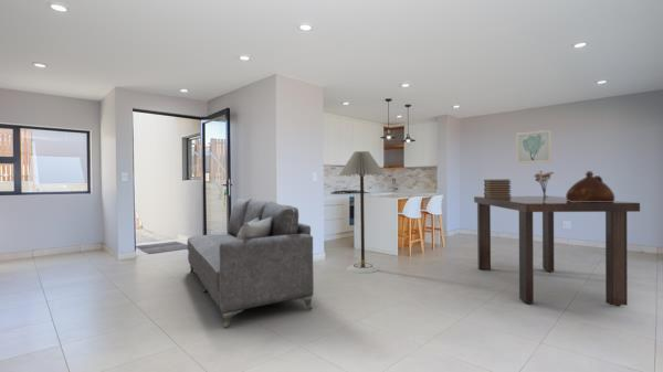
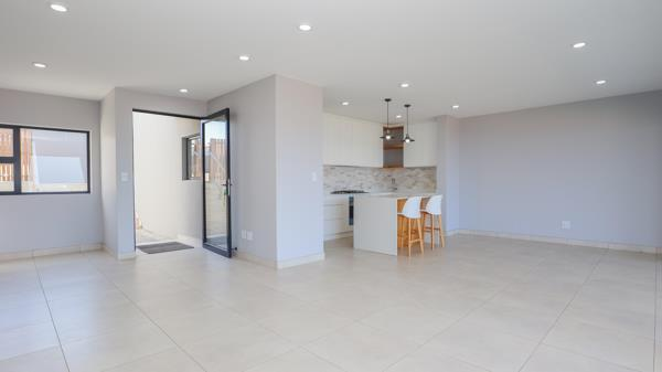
- ceramic jug [565,170,615,202]
- sofa [186,198,315,328]
- dining table [473,195,641,308]
- floor lamp [338,150,387,274]
- wall art [515,129,552,164]
- bouquet [534,169,555,201]
- book stack [483,178,513,198]
